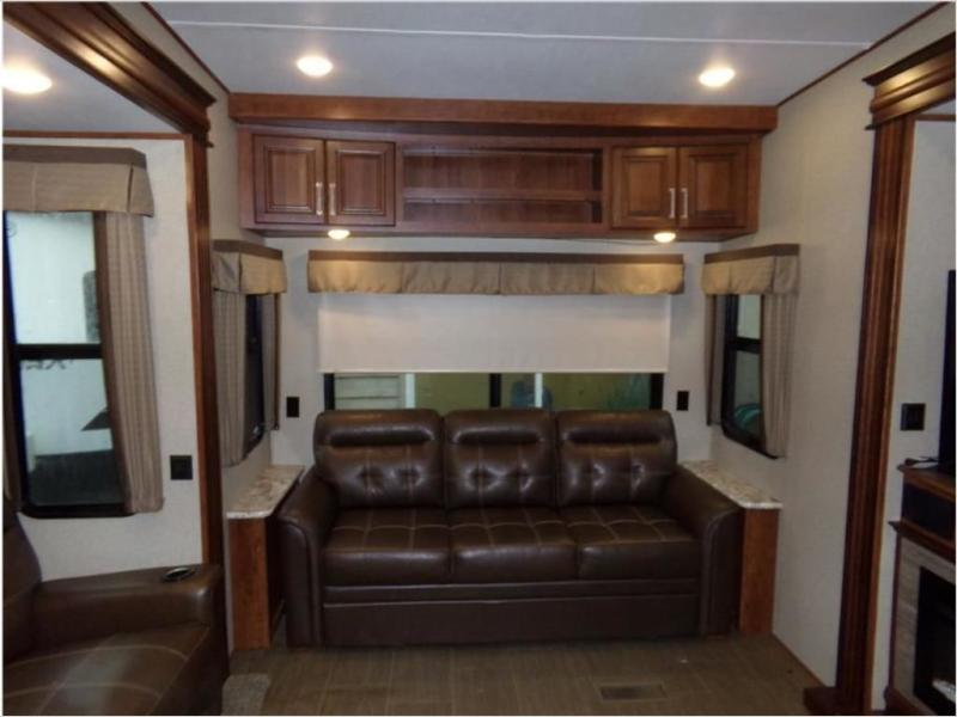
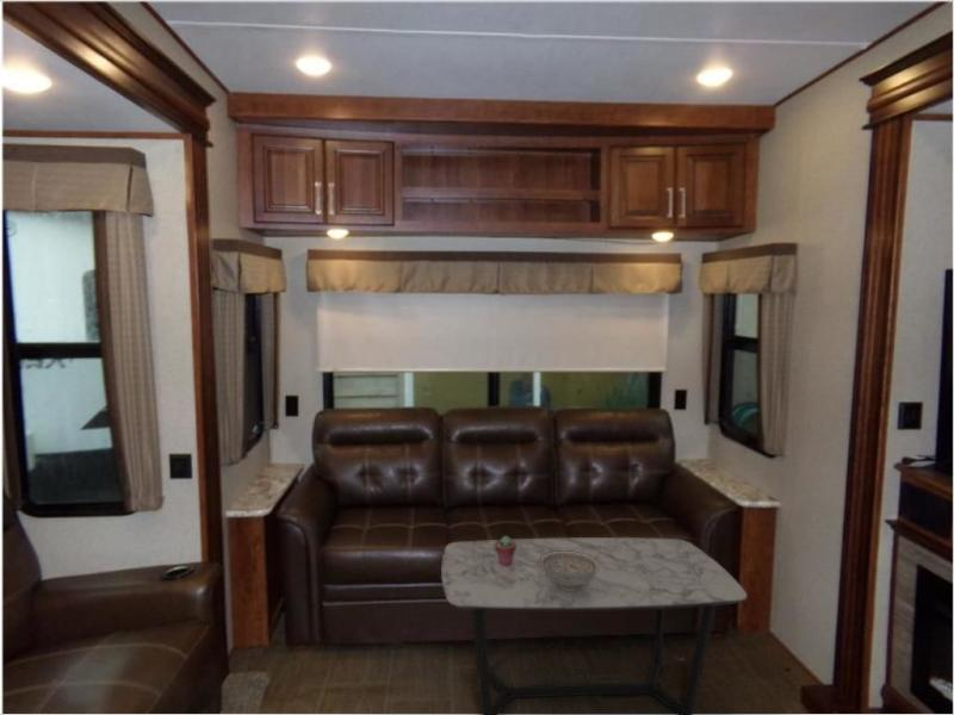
+ decorative bowl [541,552,597,591]
+ coffee table [440,536,748,715]
+ potted succulent [495,535,516,566]
